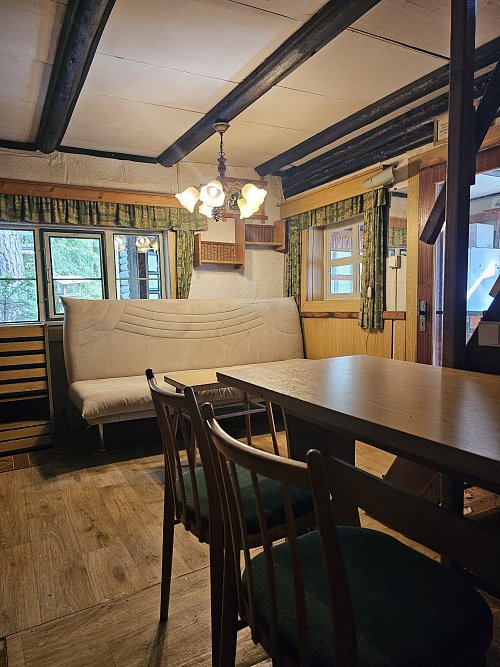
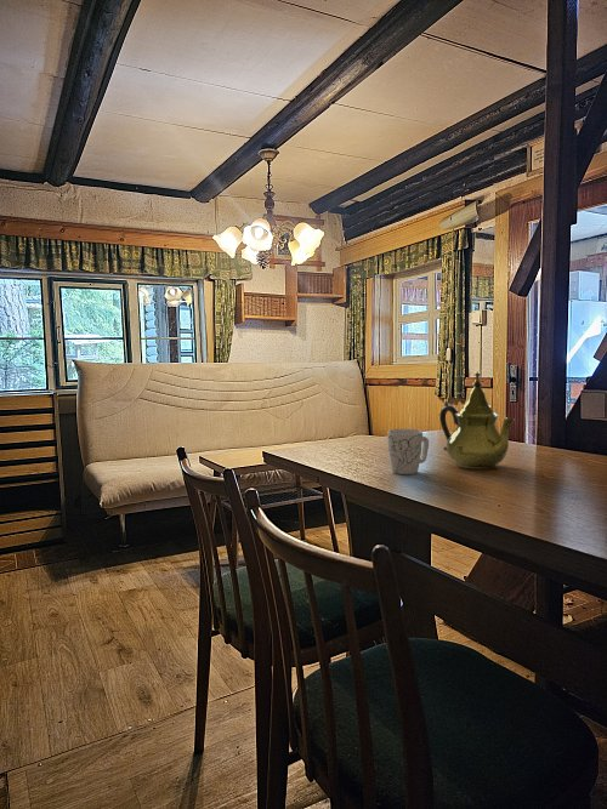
+ teapot [438,371,516,471]
+ mug [386,428,430,475]
